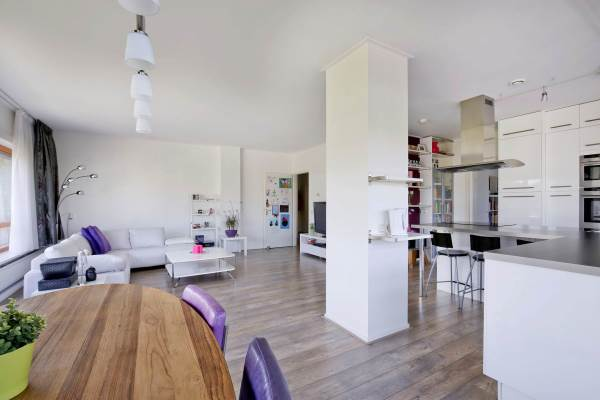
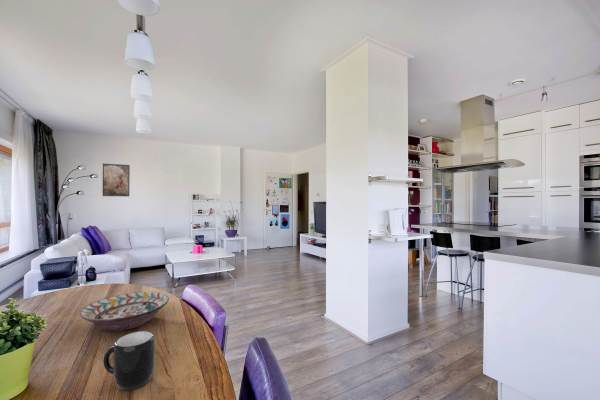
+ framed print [102,163,131,197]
+ decorative bowl [79,291,170,332]
+ mug [102,330,156,392]
